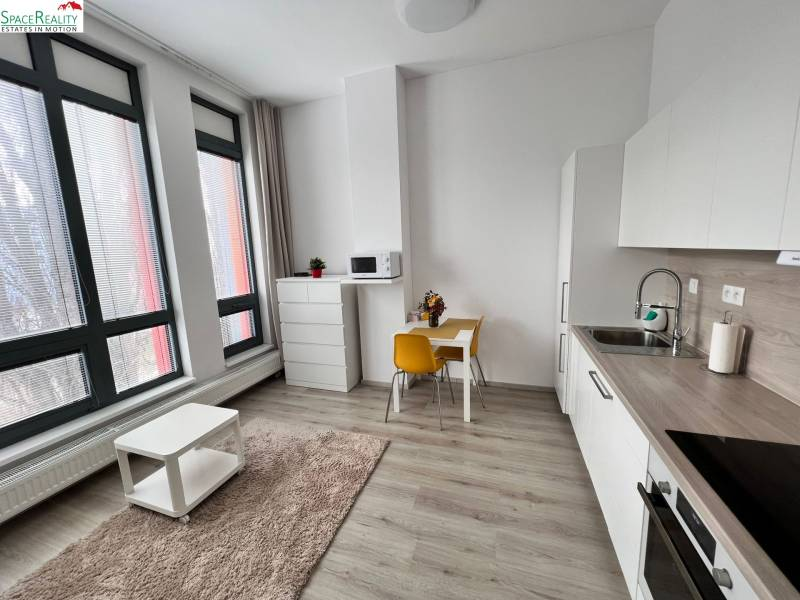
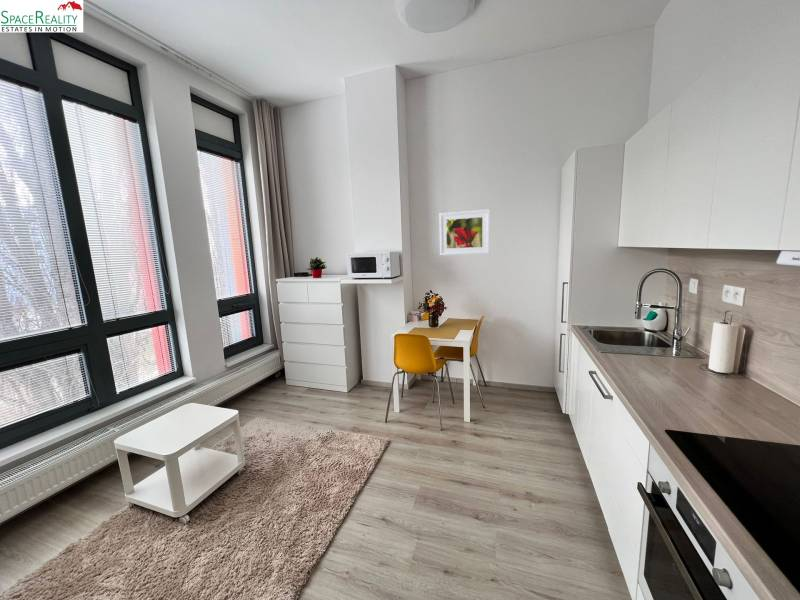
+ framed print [438,208,491,256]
